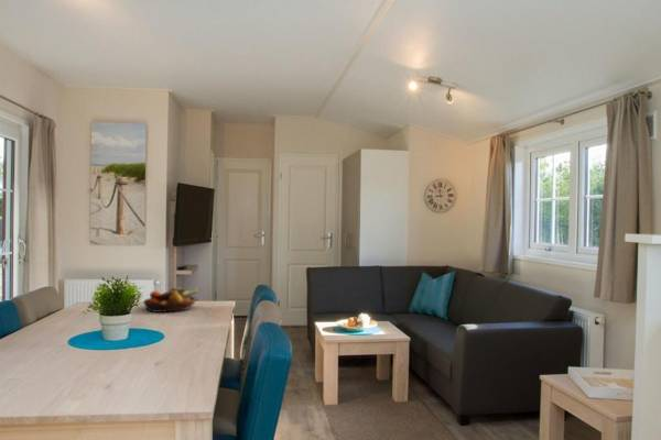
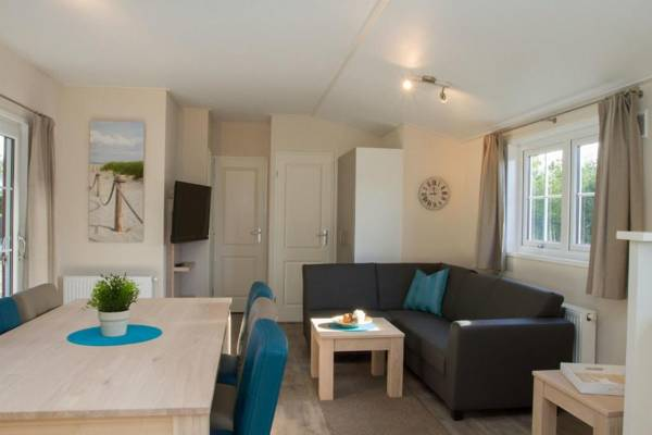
- fruit bowl [142,287,201,314]
